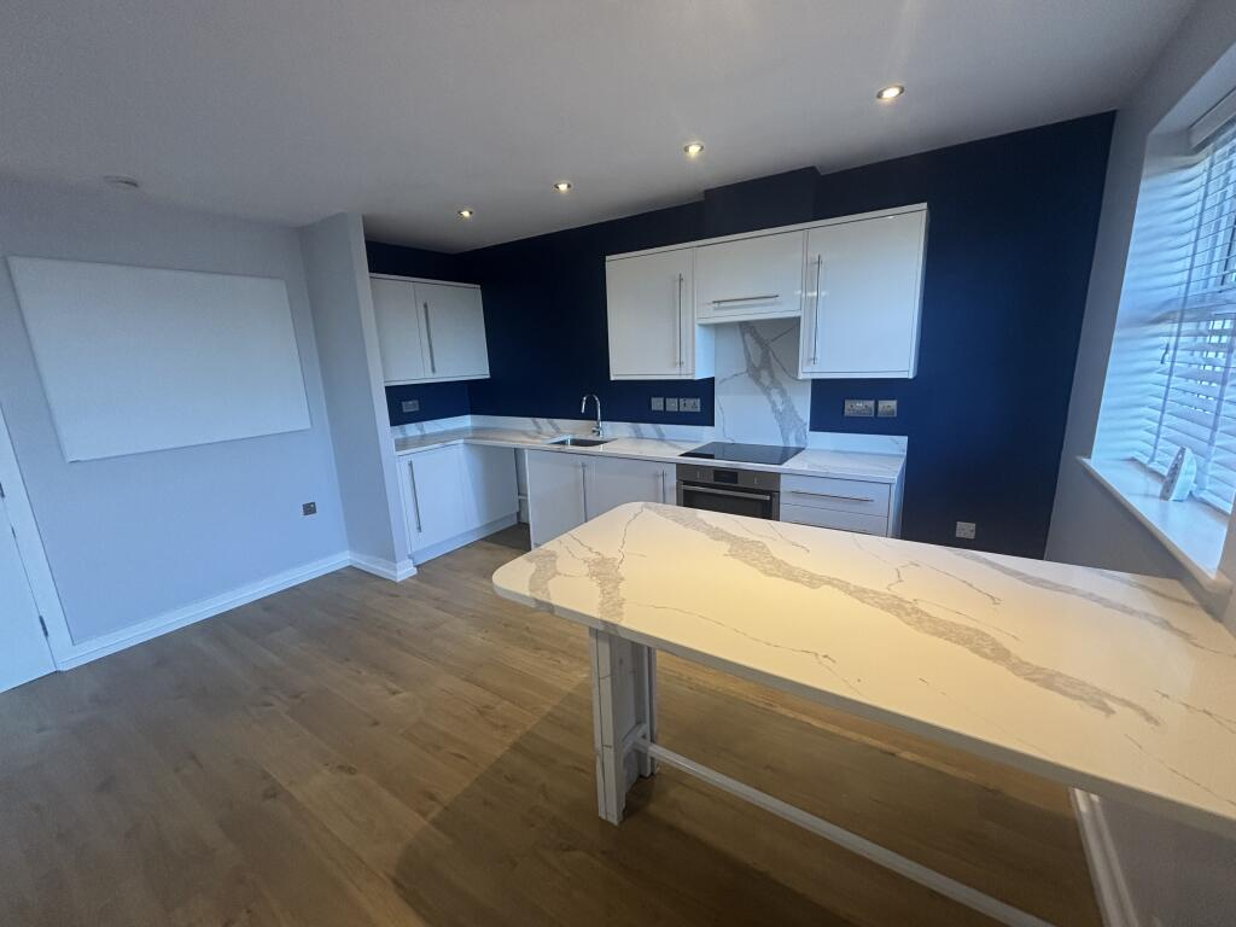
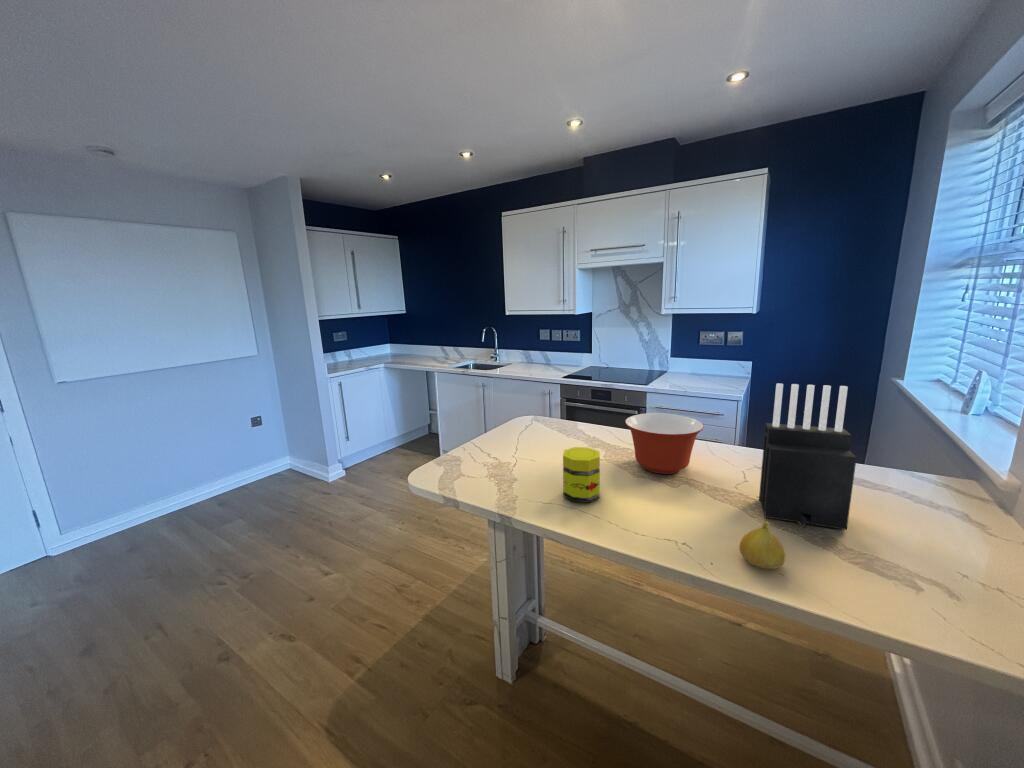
+ mixing bowl [624,412,705,475]
+ jar [562,446,601,504]
+ fruit [738,519,787,570]
+ knife block [758,383,858,531]
